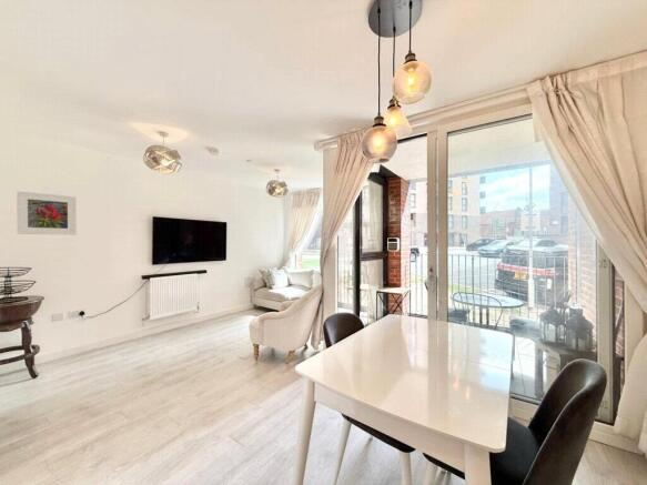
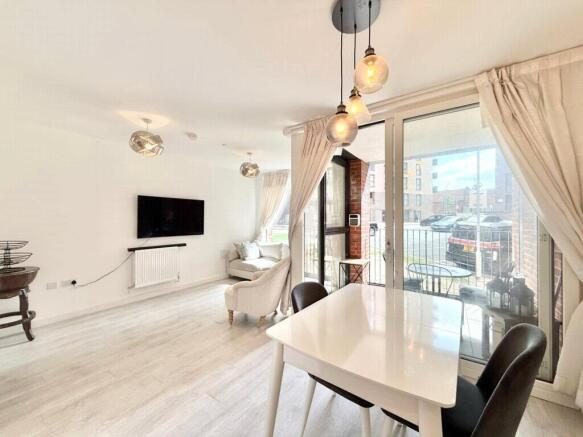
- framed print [16,190,78,236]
